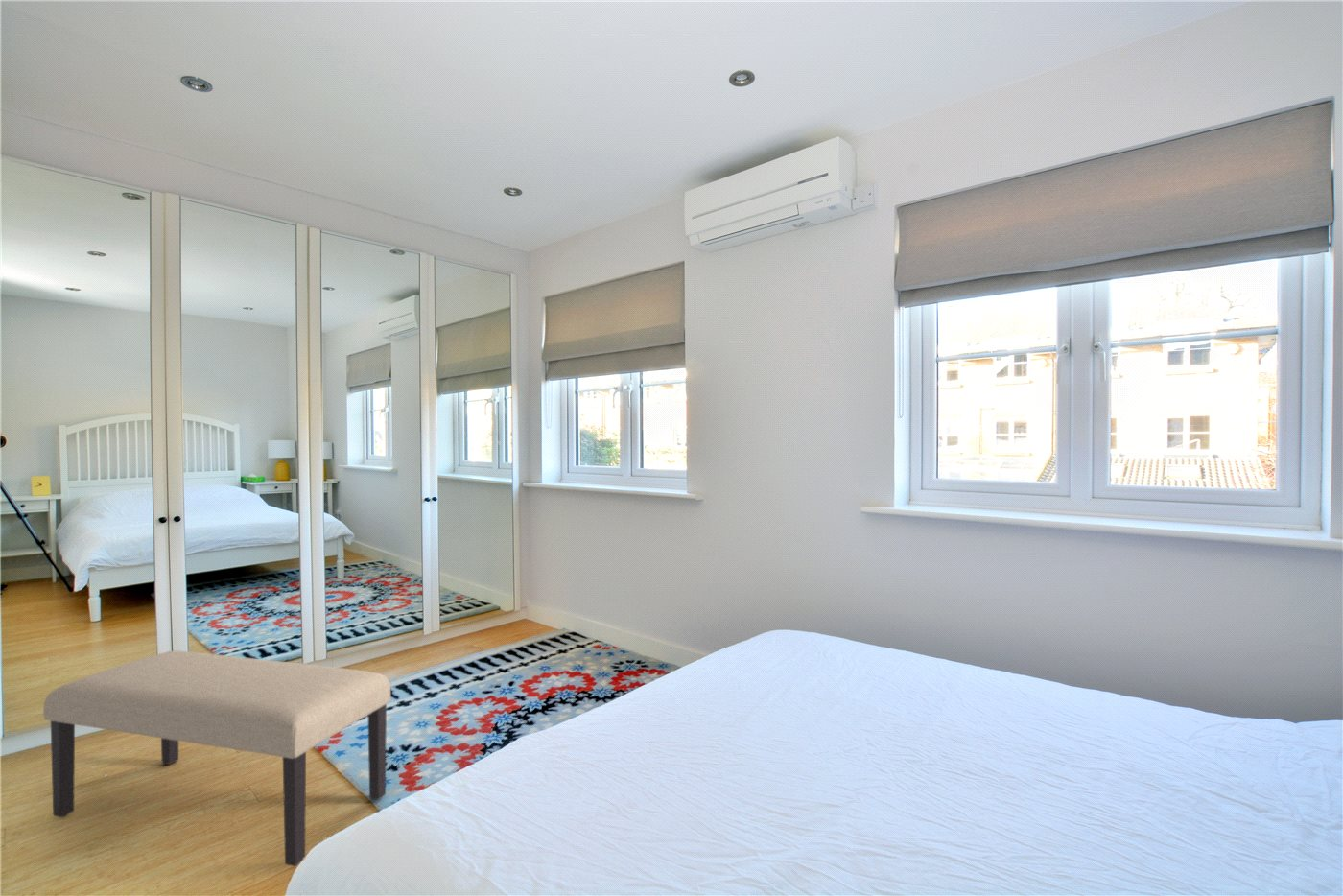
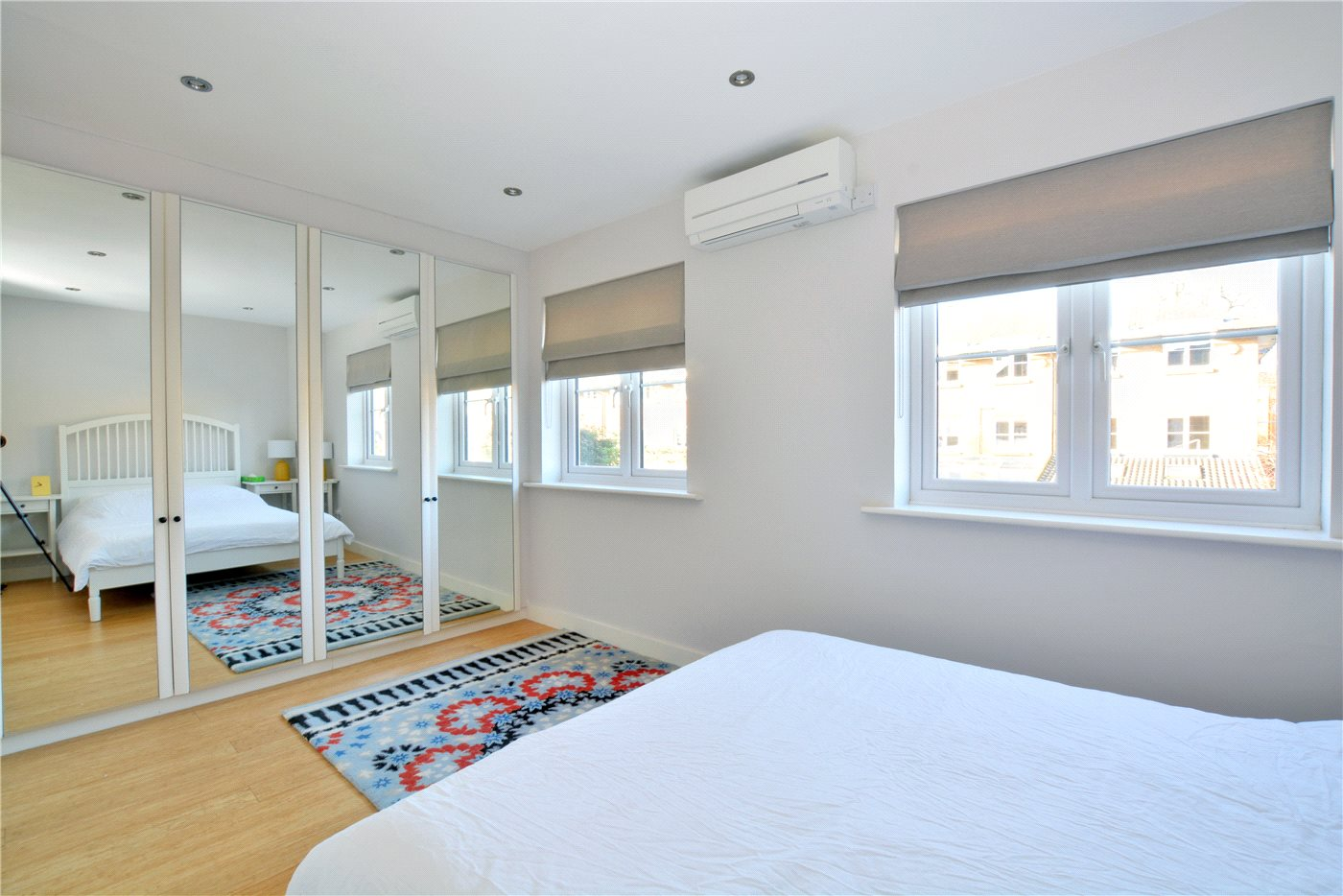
- bench [42,650,391,867]
